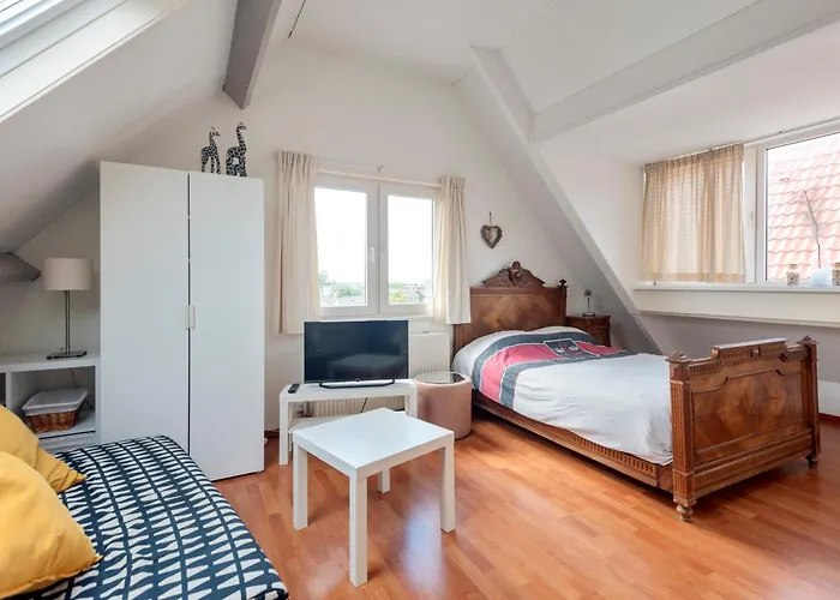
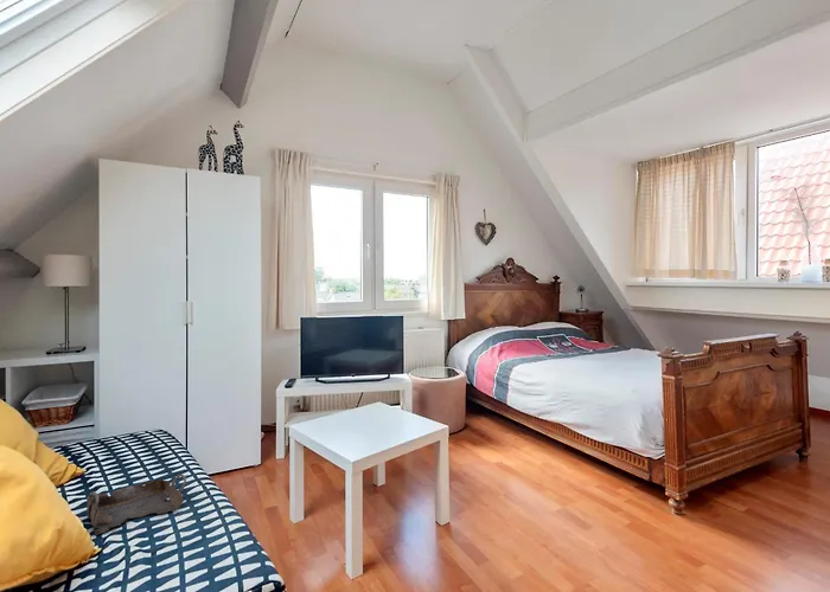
+ tray [85,472,187,535]
